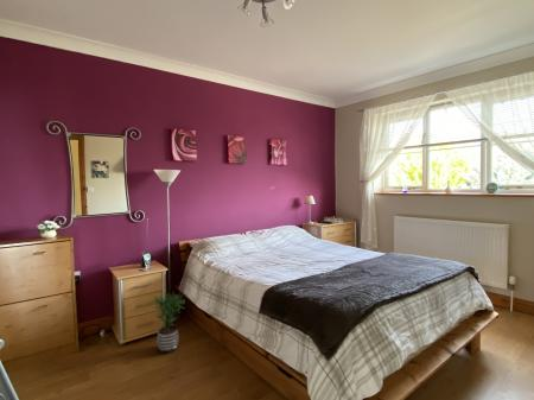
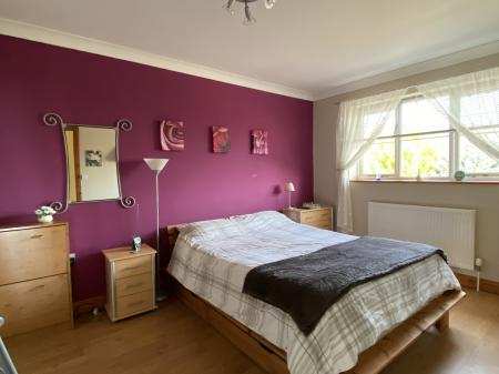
- potted plant [148,291,186,354]
